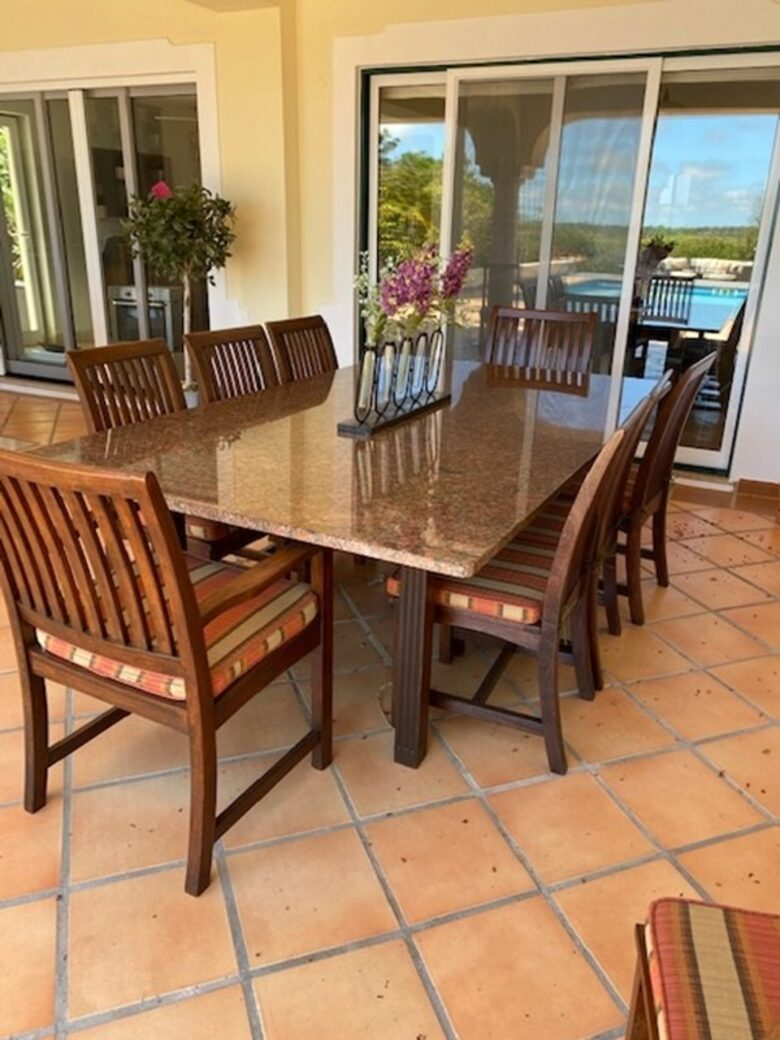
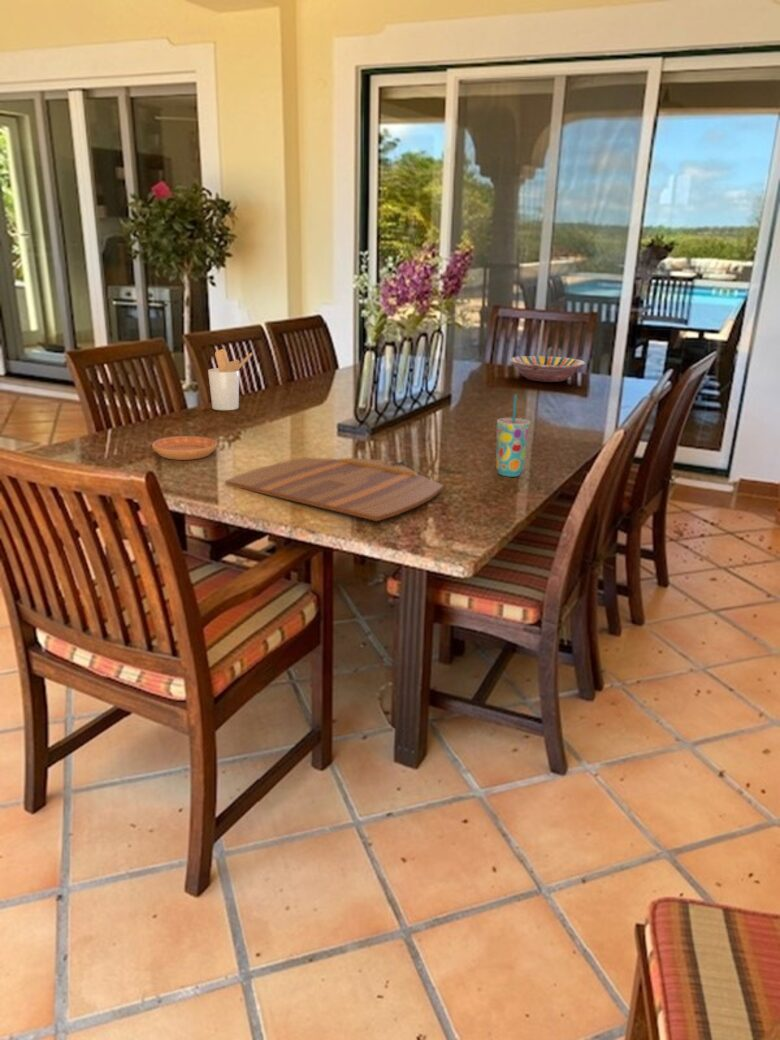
+ saucer [151,435,218,461]
+ serving bowl [509,355,586,383]
+ utensil holder [207,348,253,411]
+ cup [495,393,531,478]
+ cutting board [224,457,445,522]
